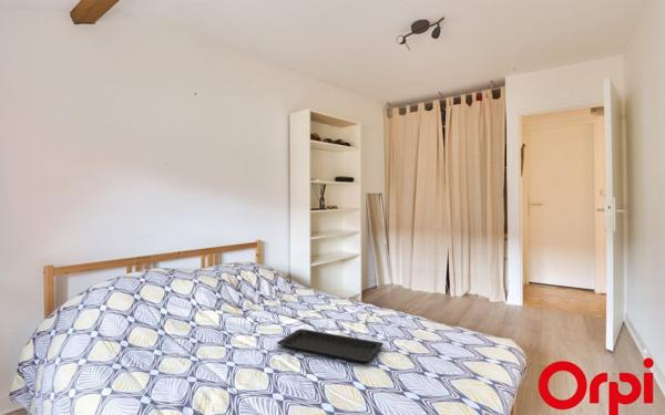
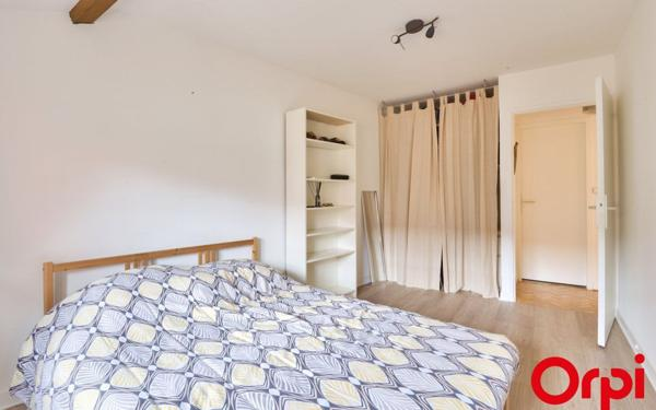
- serving tray [276,328,385,364]
